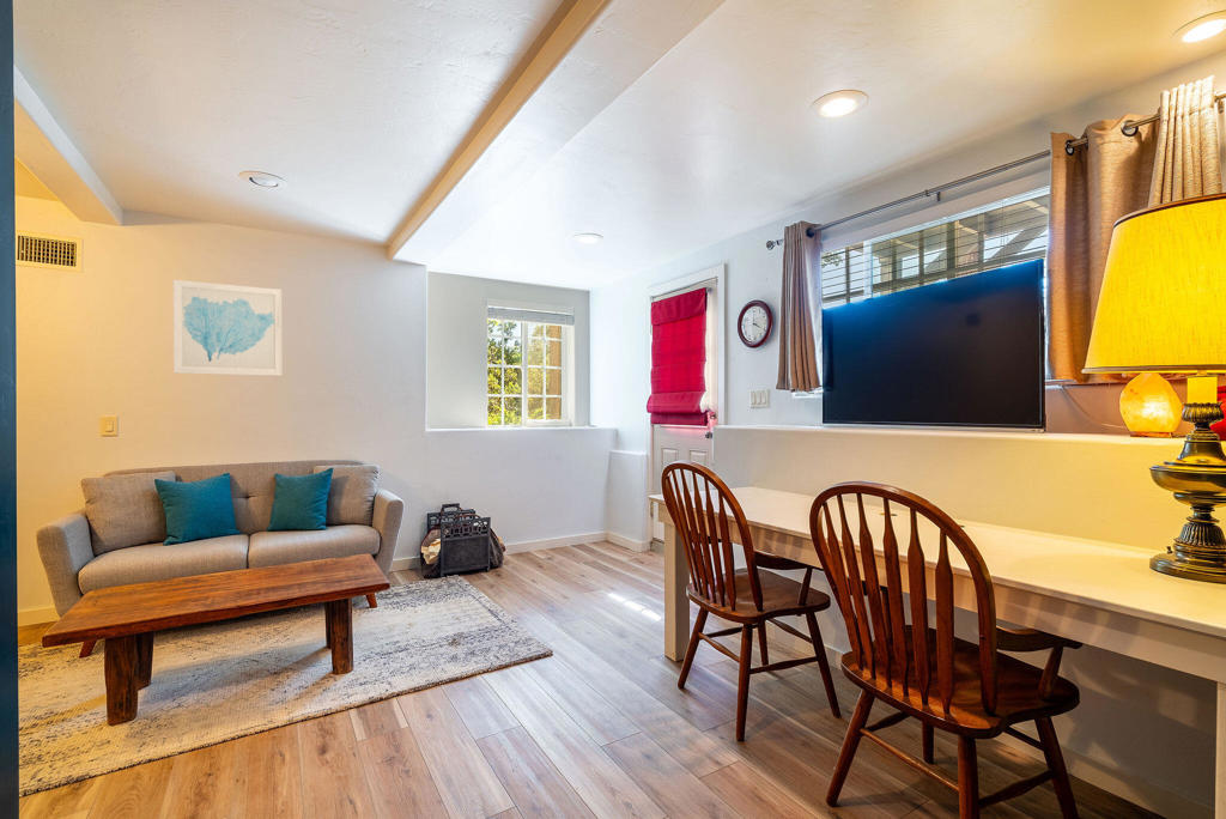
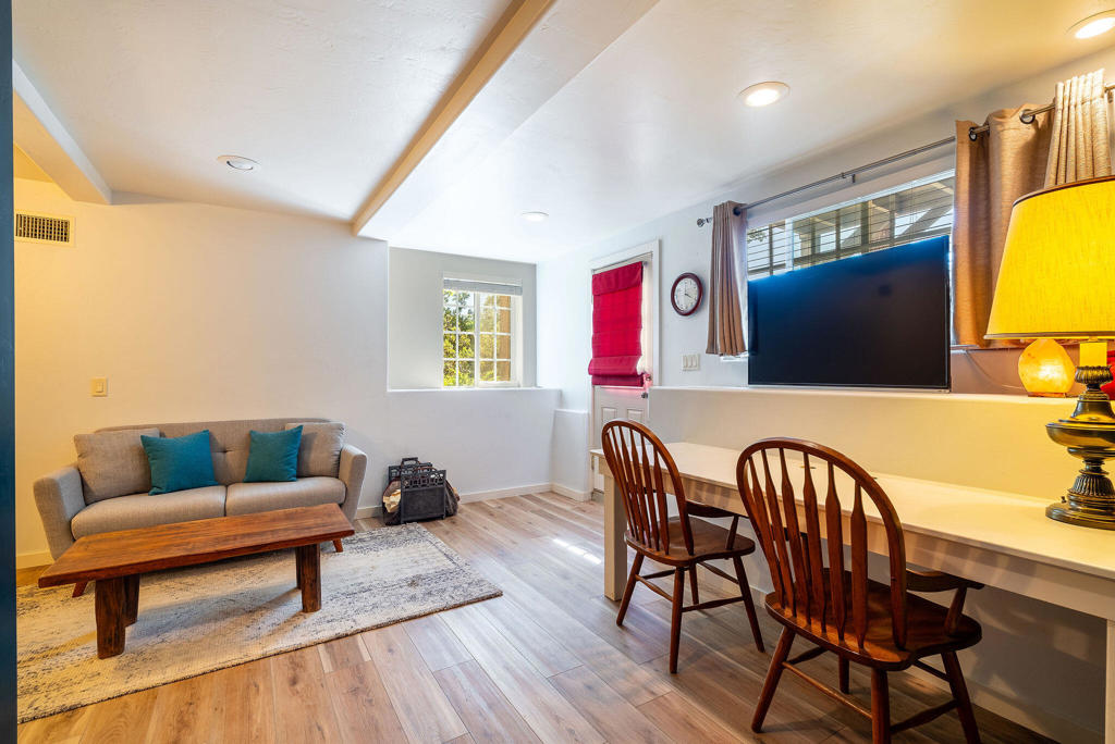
- wall art [172,279,284,377]
